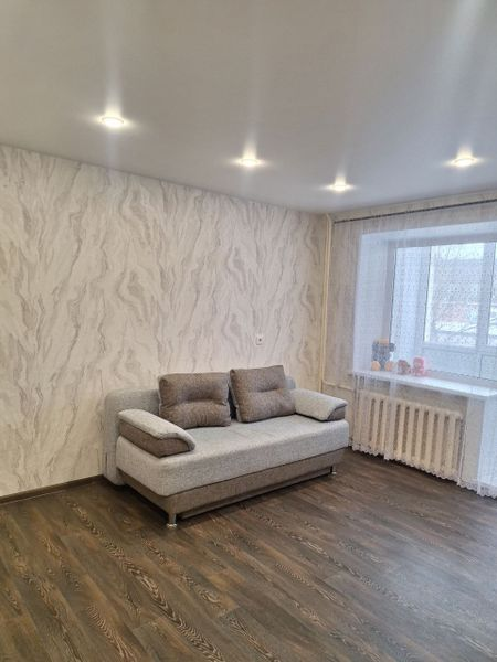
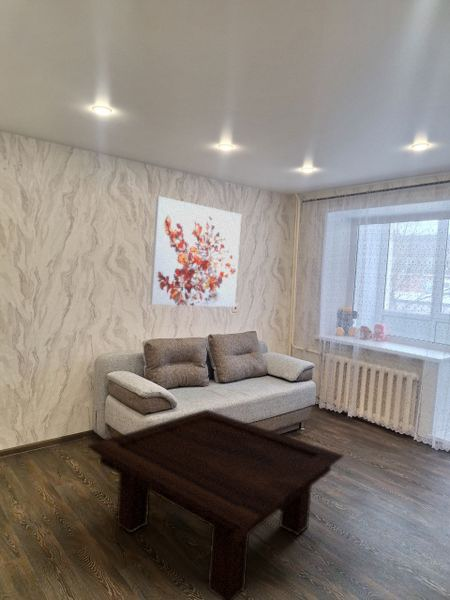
+ wall art [149,195,242,308]
+ coffee table [87,408,344,600]
